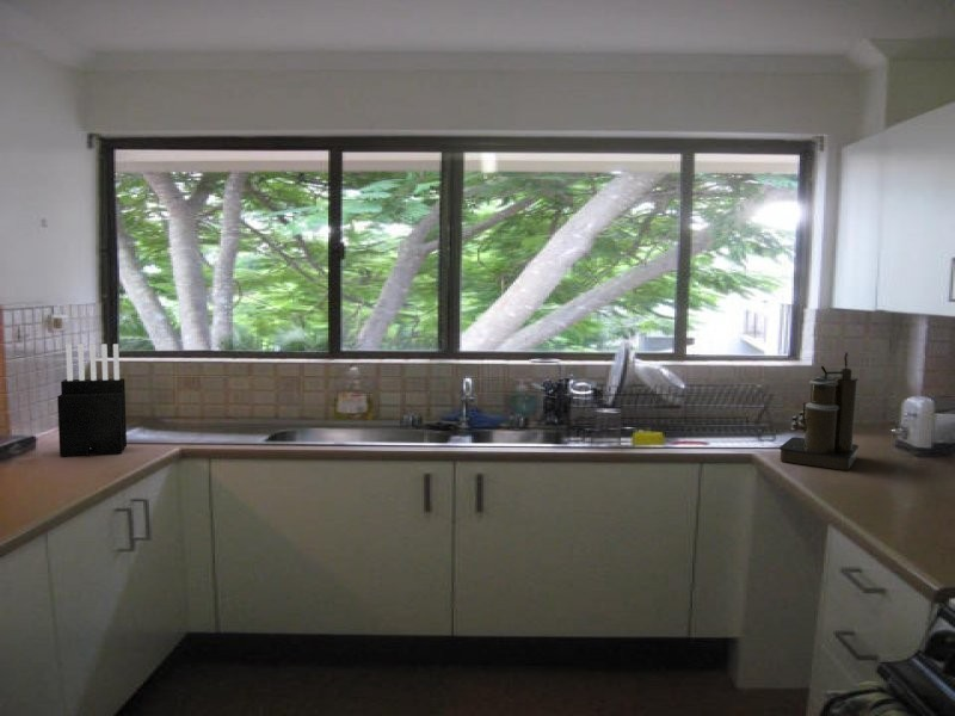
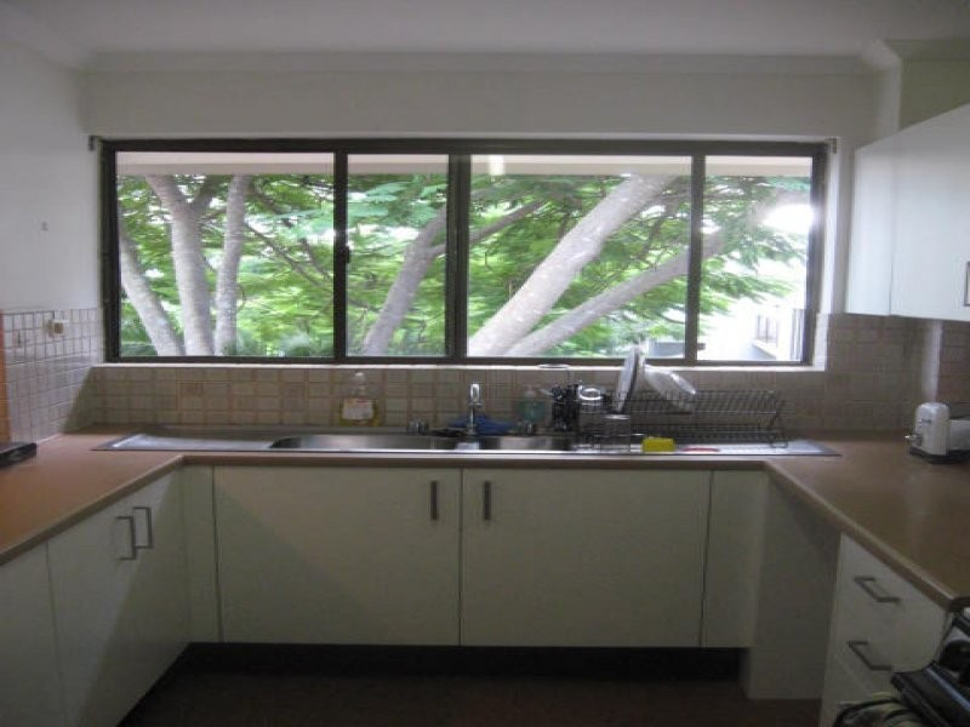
- knife block [56,342,128,458]
- coffee maker [778,351,860,471]
